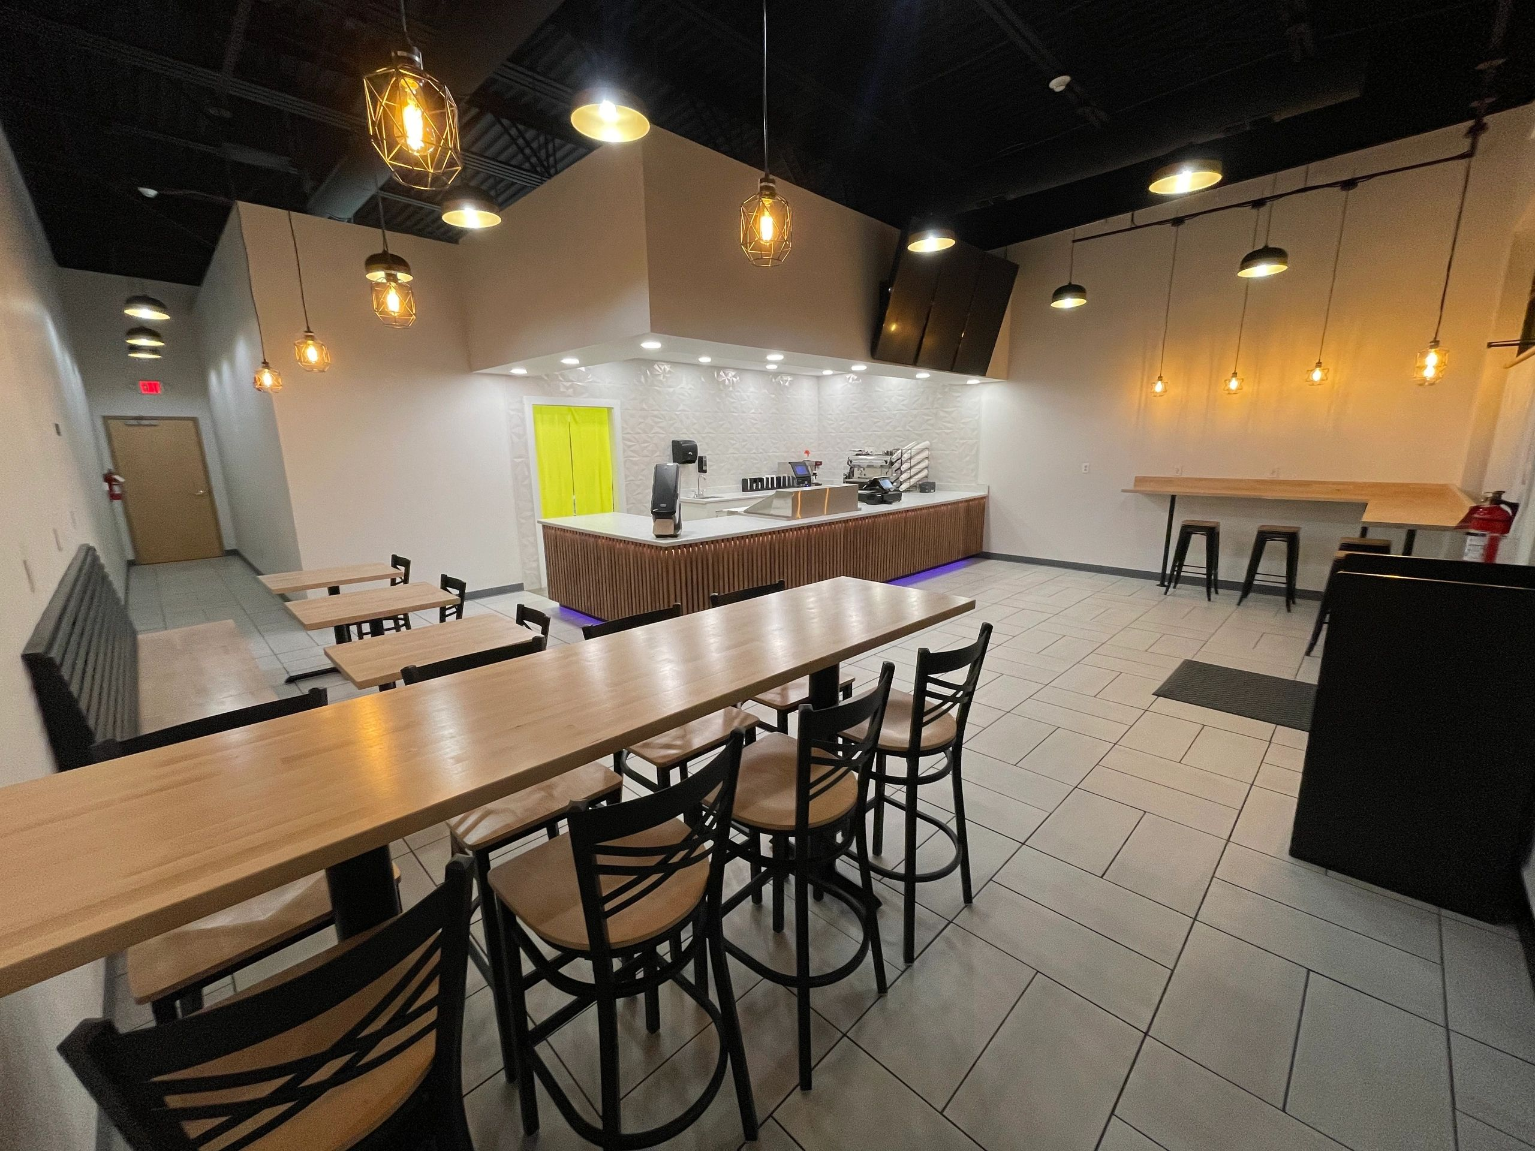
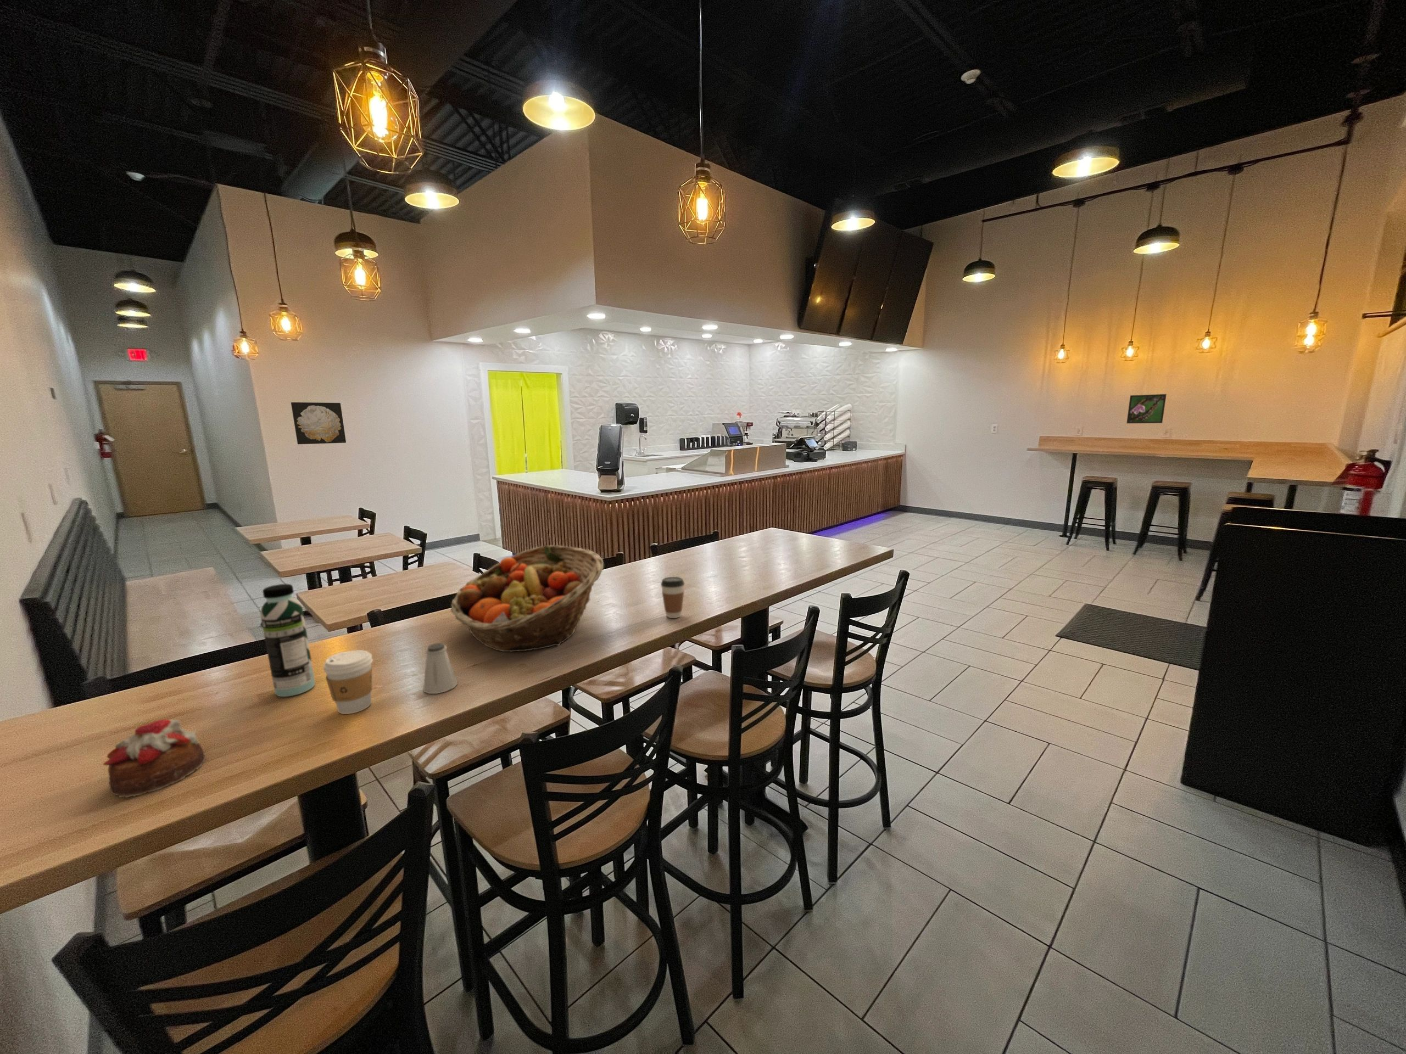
+ water bottle [260,583,316,698]
+ coffee cup [660,577,685,619]
+ wall art [290,402,347,445]
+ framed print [1126,394,1167,424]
+ saltshaker [423,642,458,694]
+ coffee cup [323,650,373,715]
+ pastry [102,719,206,798]
+ fruit basket [451,545,604,652]
